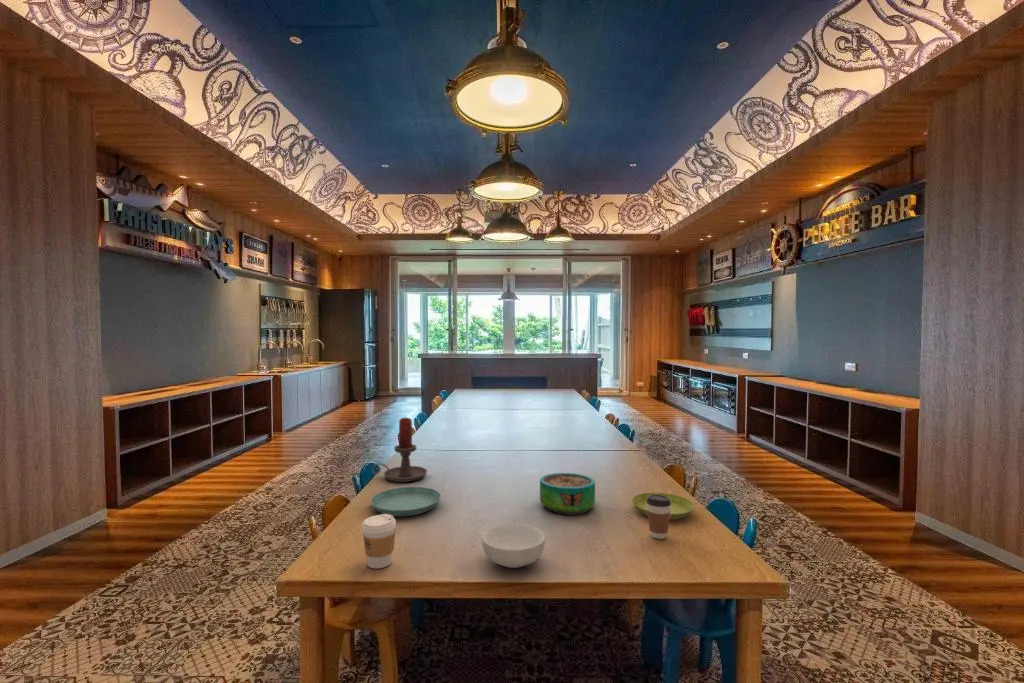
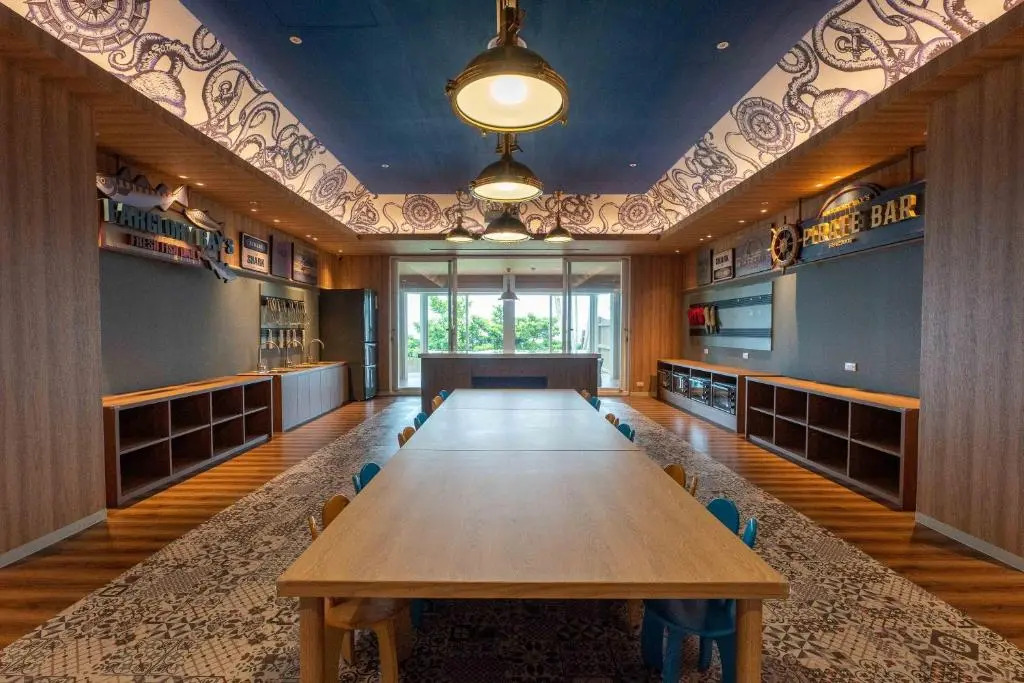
- coffee cup [646,495,671,540]
- cereal bowl [481,523,546,569]
- saucer [631,492,695,521]
- coffee cup [361,514,397,569]
- candle holder [371,417,428,483]
- decorative bowl [539,472,596,516]
- saucer [370,486,442,517]
